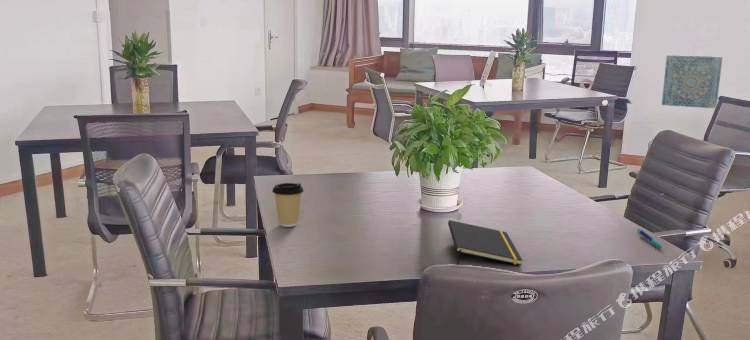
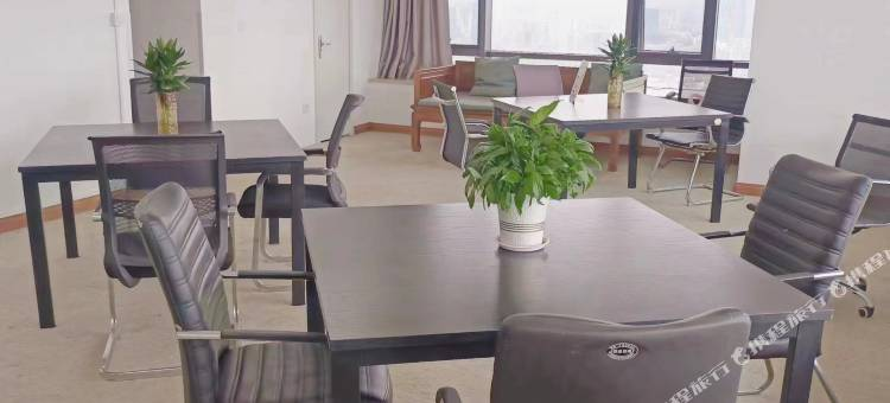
- coffee cup [271,182,305,228]
- pen [636,228,663,249]
- notepad [447,219,523,266]
- wall art [661,54,723,109]
